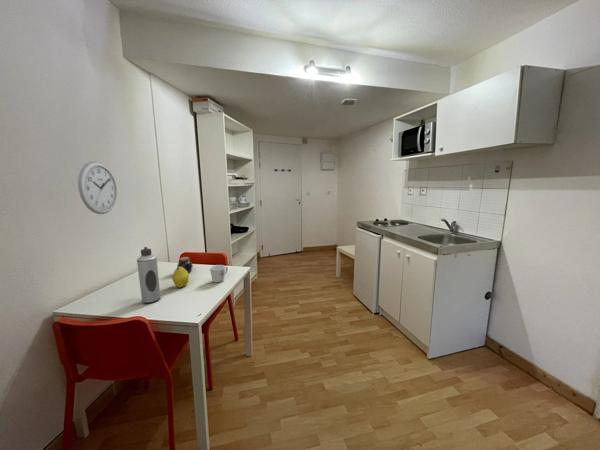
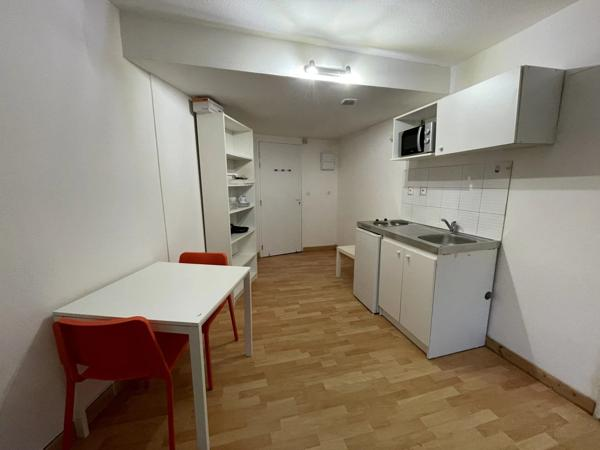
- fruit [171,267,190,288]
- wall clock [77,160,118,215]
- water bottle [136,246,161,304]
- mug [209,264,229,283]
- jar [176,256,194,274]
